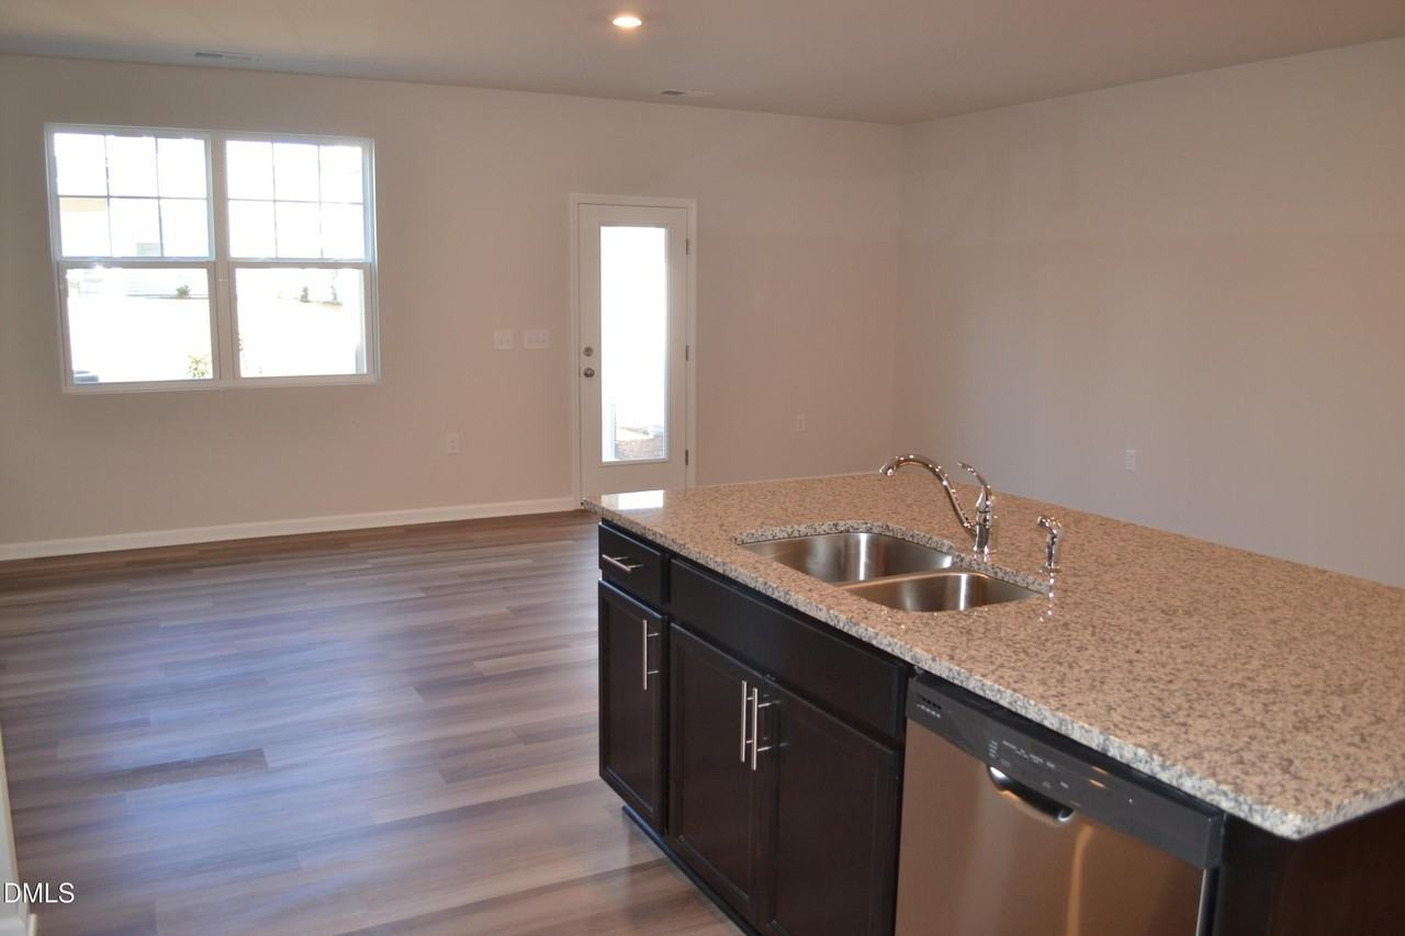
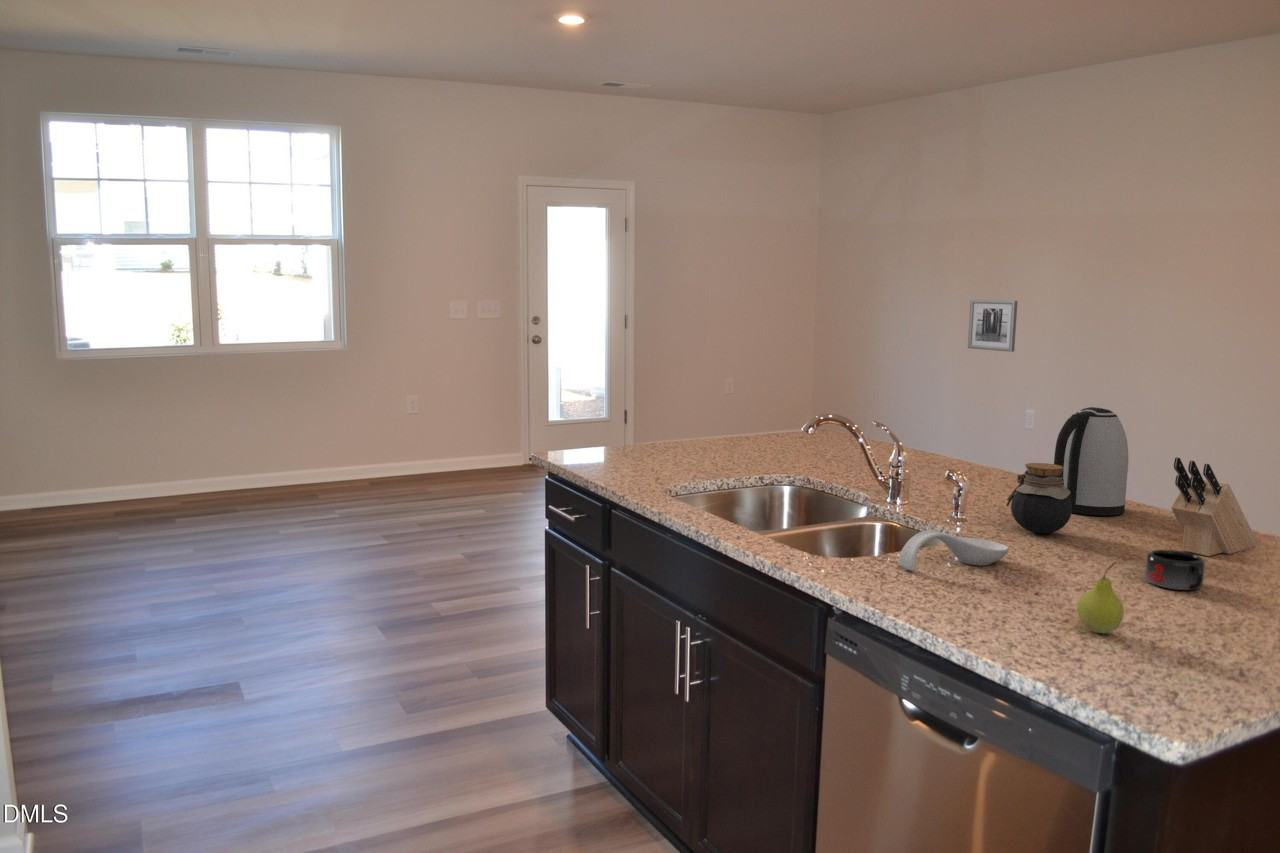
+ knife block [1170,456,1259,557]
+ fruit [1076,561,1125,635]
+ jar [1005,462,1073,535]
+ kettle [1053,406,1129,517]
+ mug [1144,549,1206,591]
+ spoon rest [897,529,1010,572]
+ wall art [967,299,1019,353]
